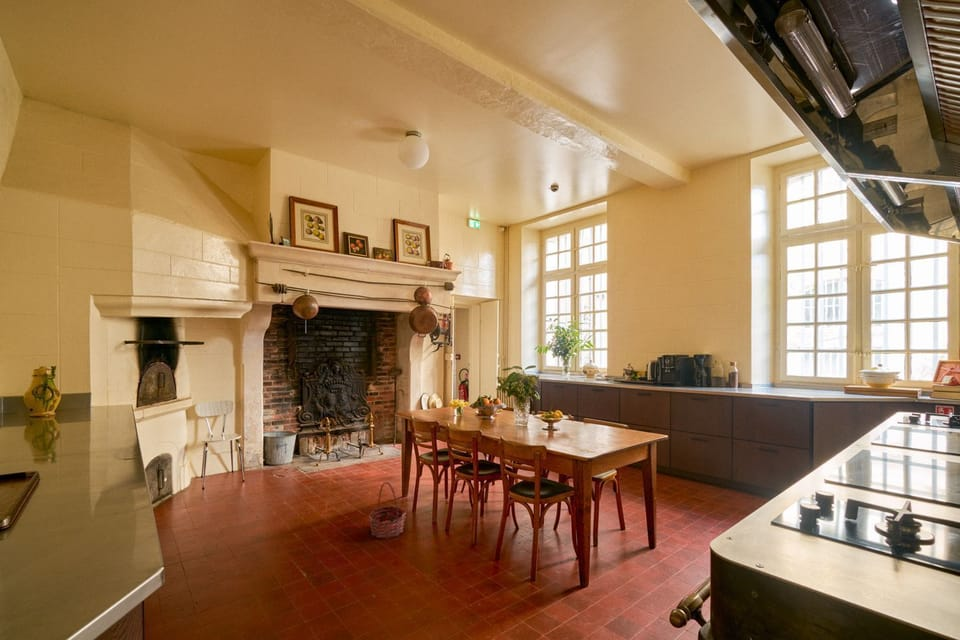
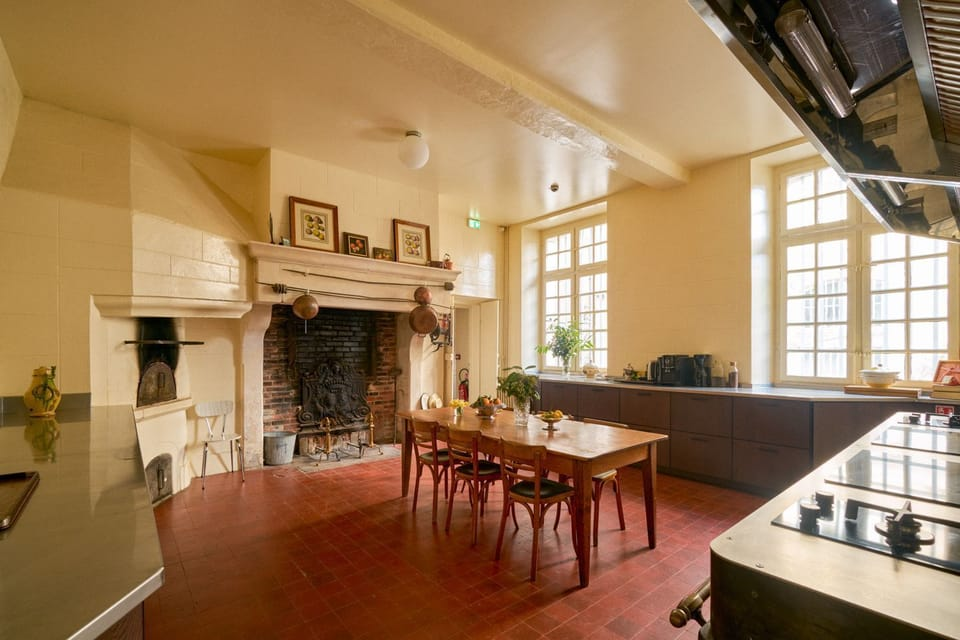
- basket [367,481,407,539]
